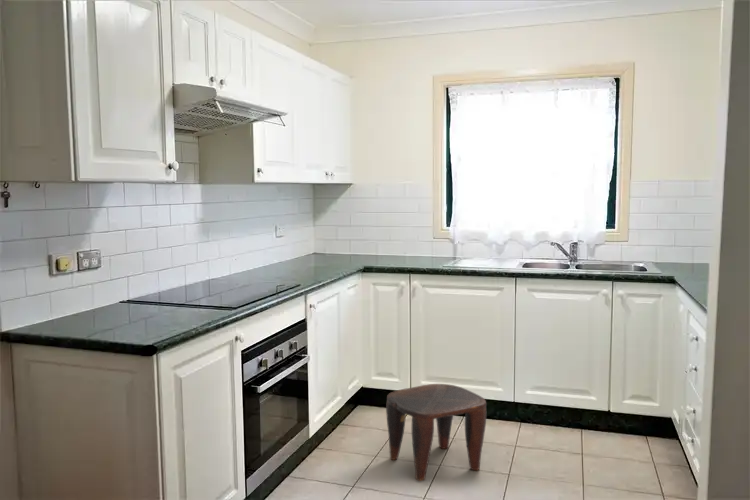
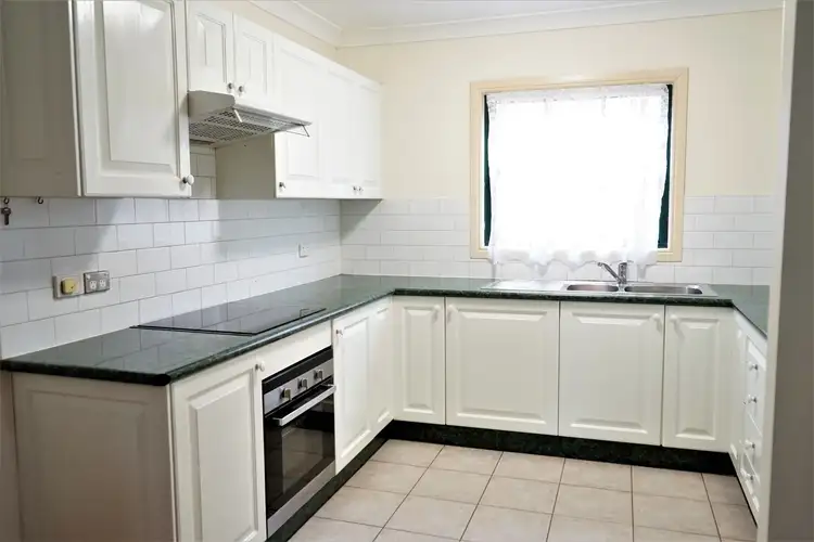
- stool [385,383,487,482]
